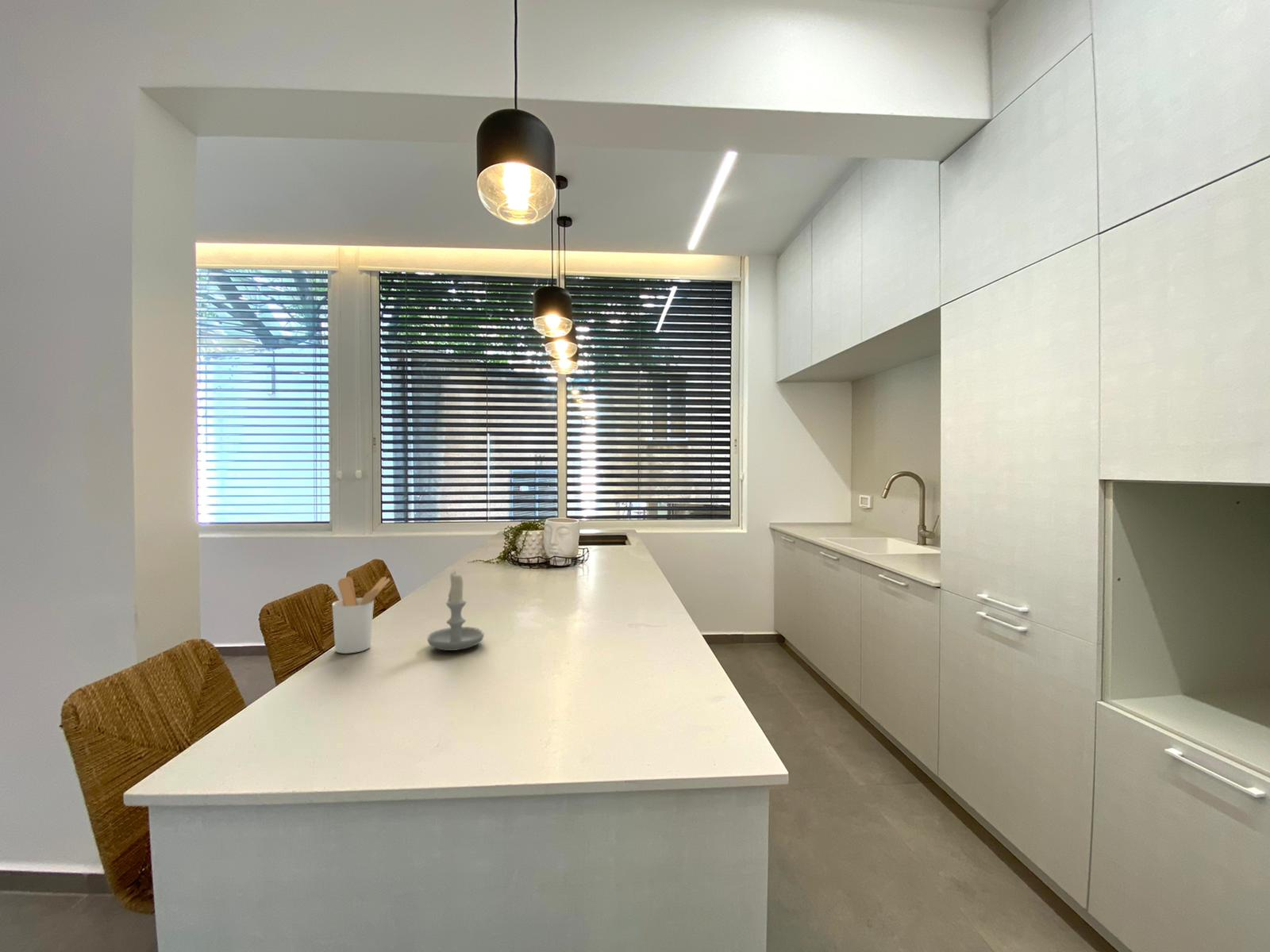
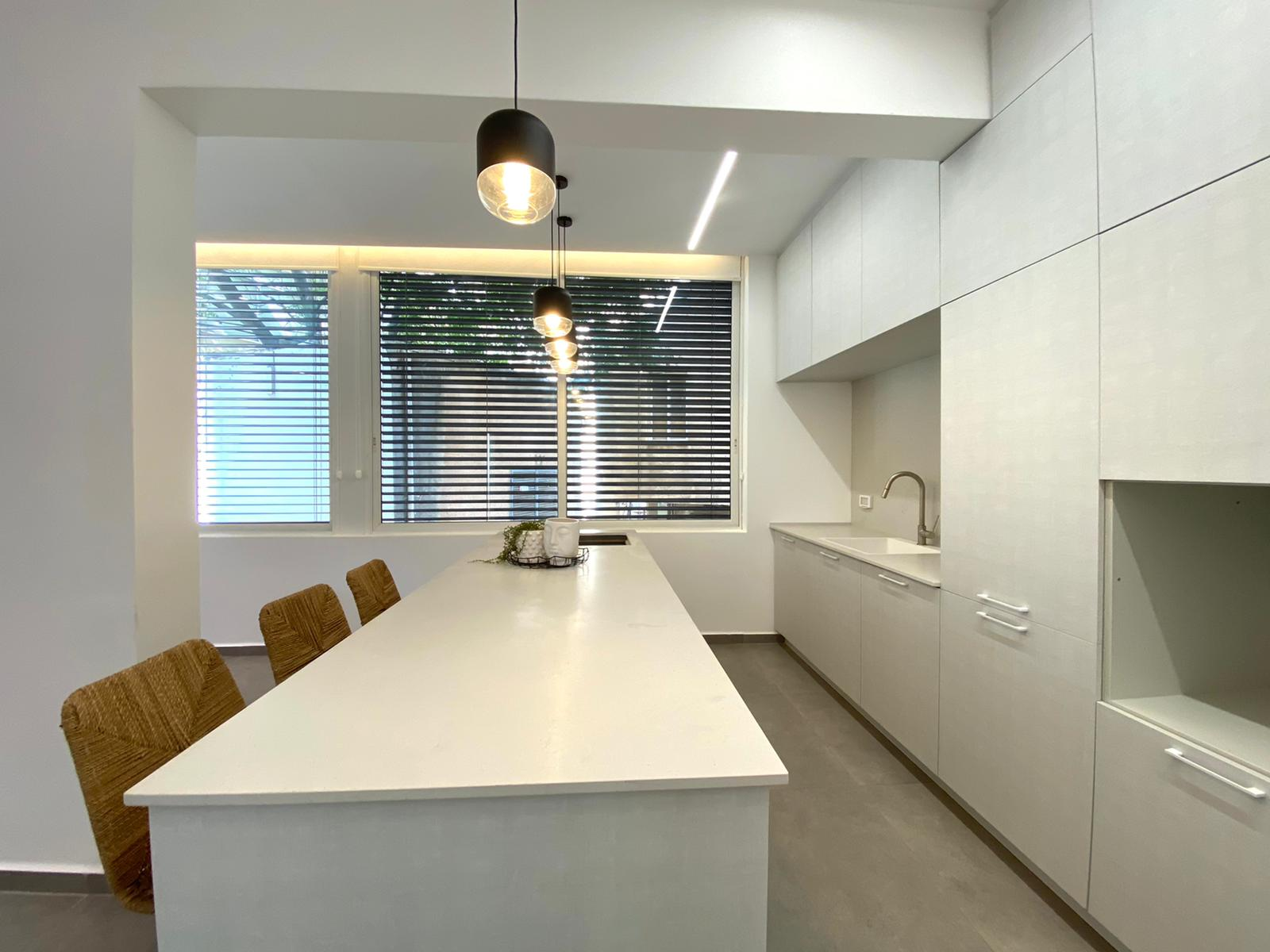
- candle [426,570,485,651]
- utensil holder [332,576,391,655]
